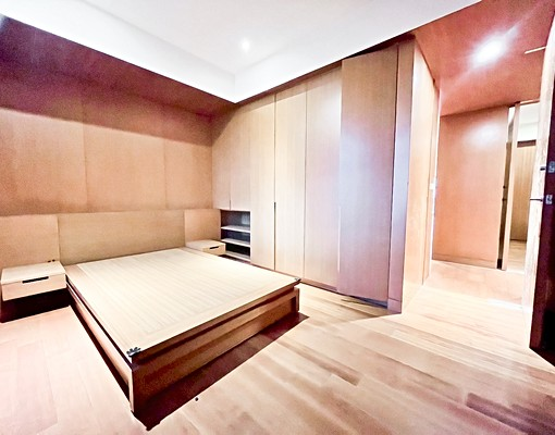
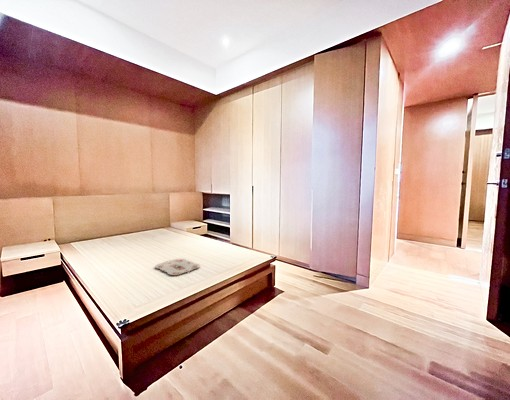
+ serving tray [154,258,201,276]
